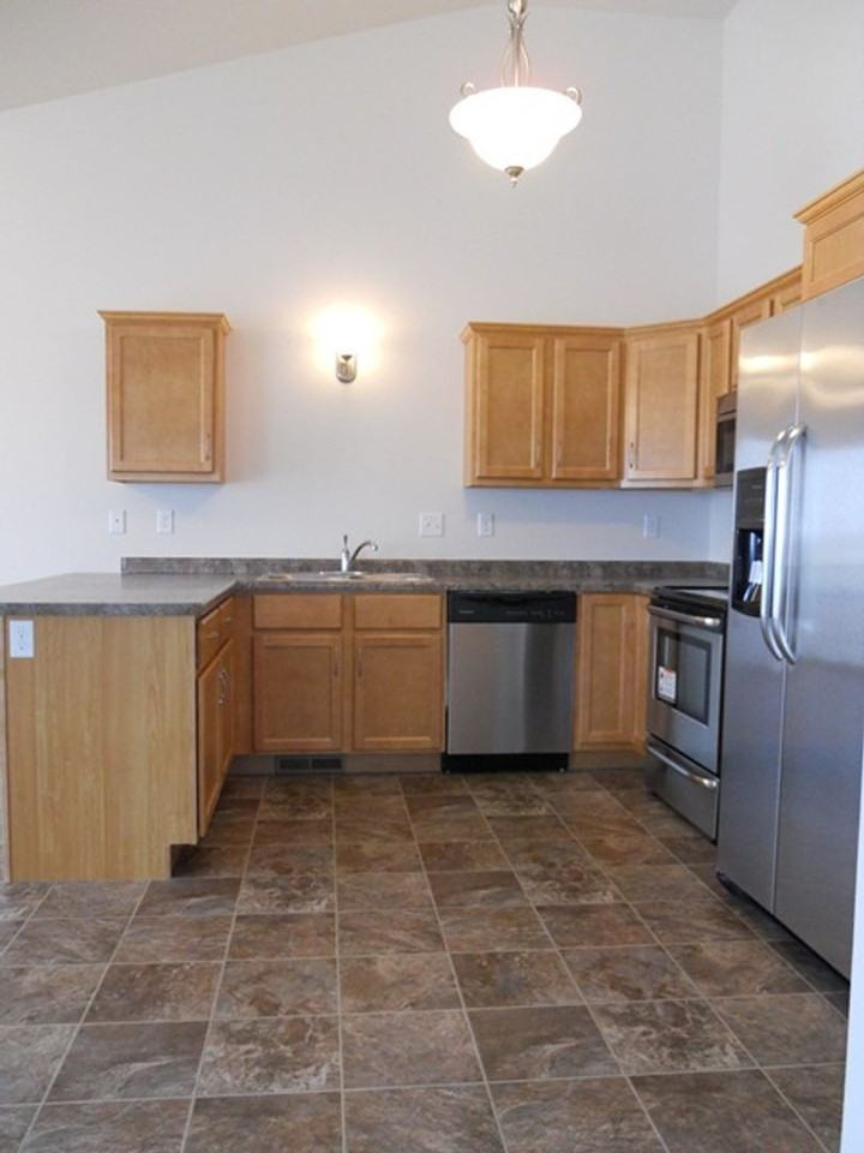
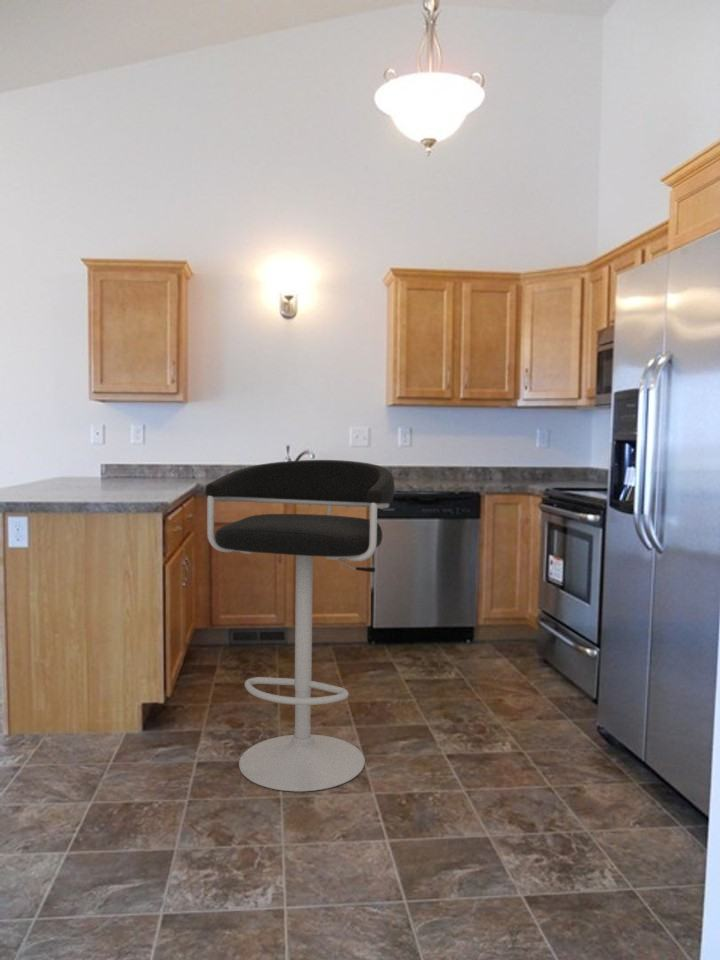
+ bar stool [204,459,396,792]
